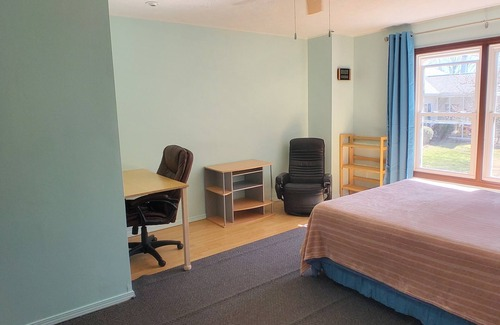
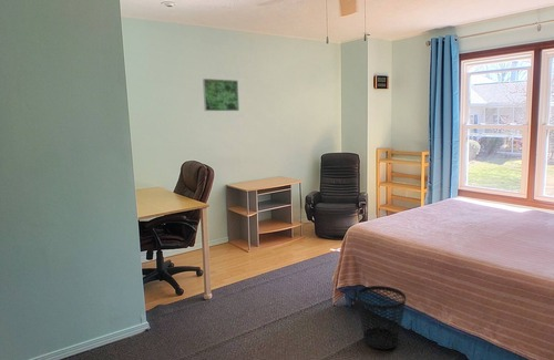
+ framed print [202,78,240,112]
+ wastebasket [356,285,407,350]
